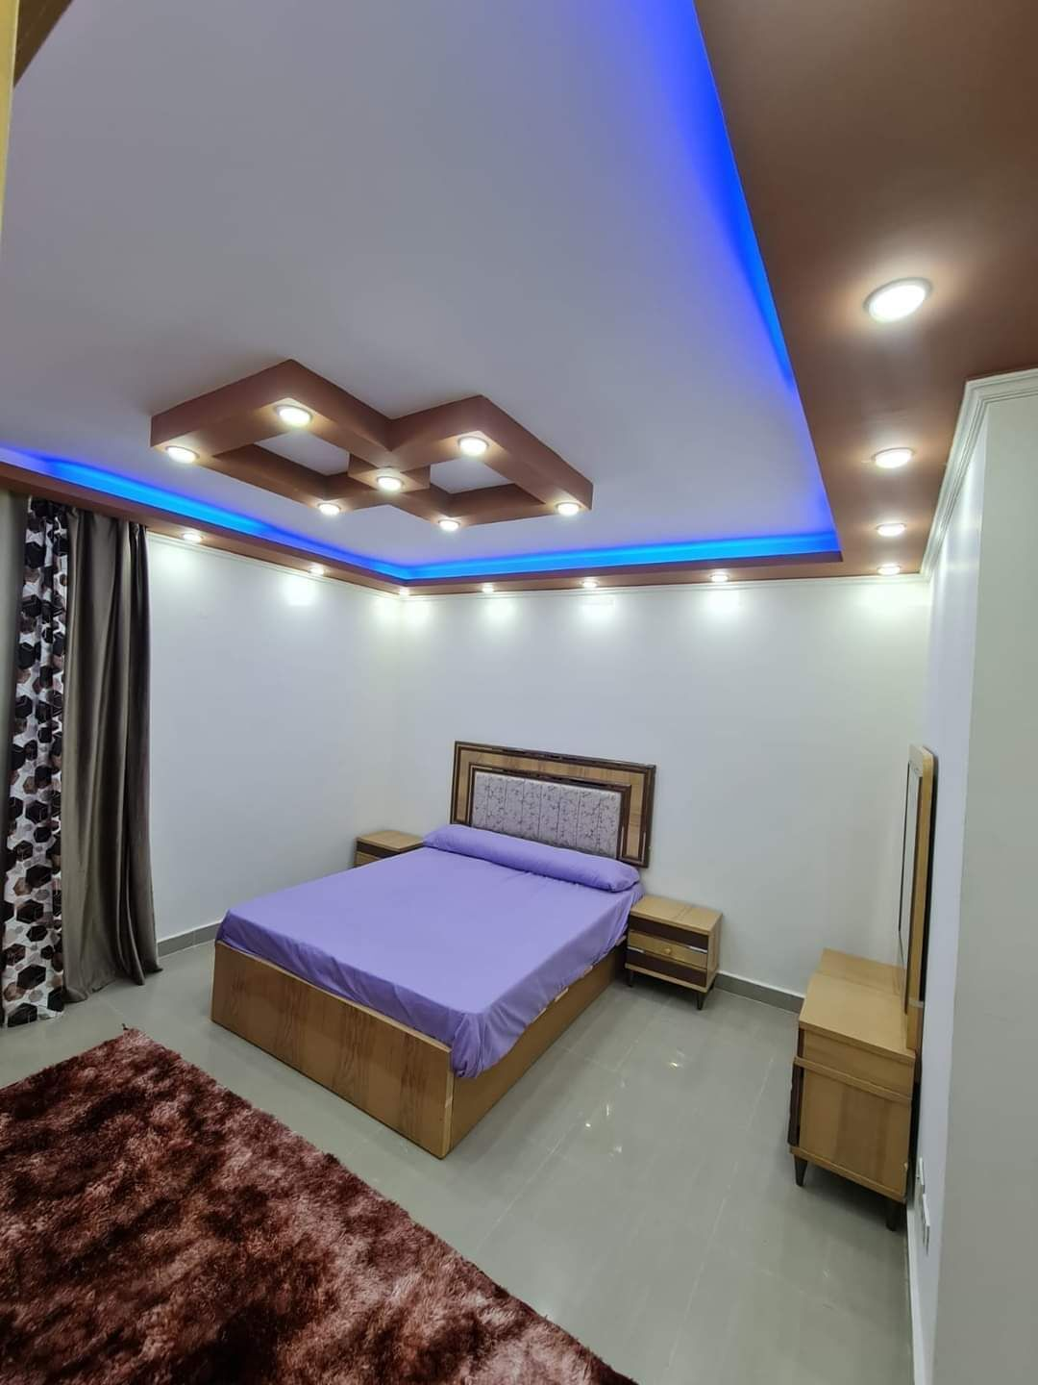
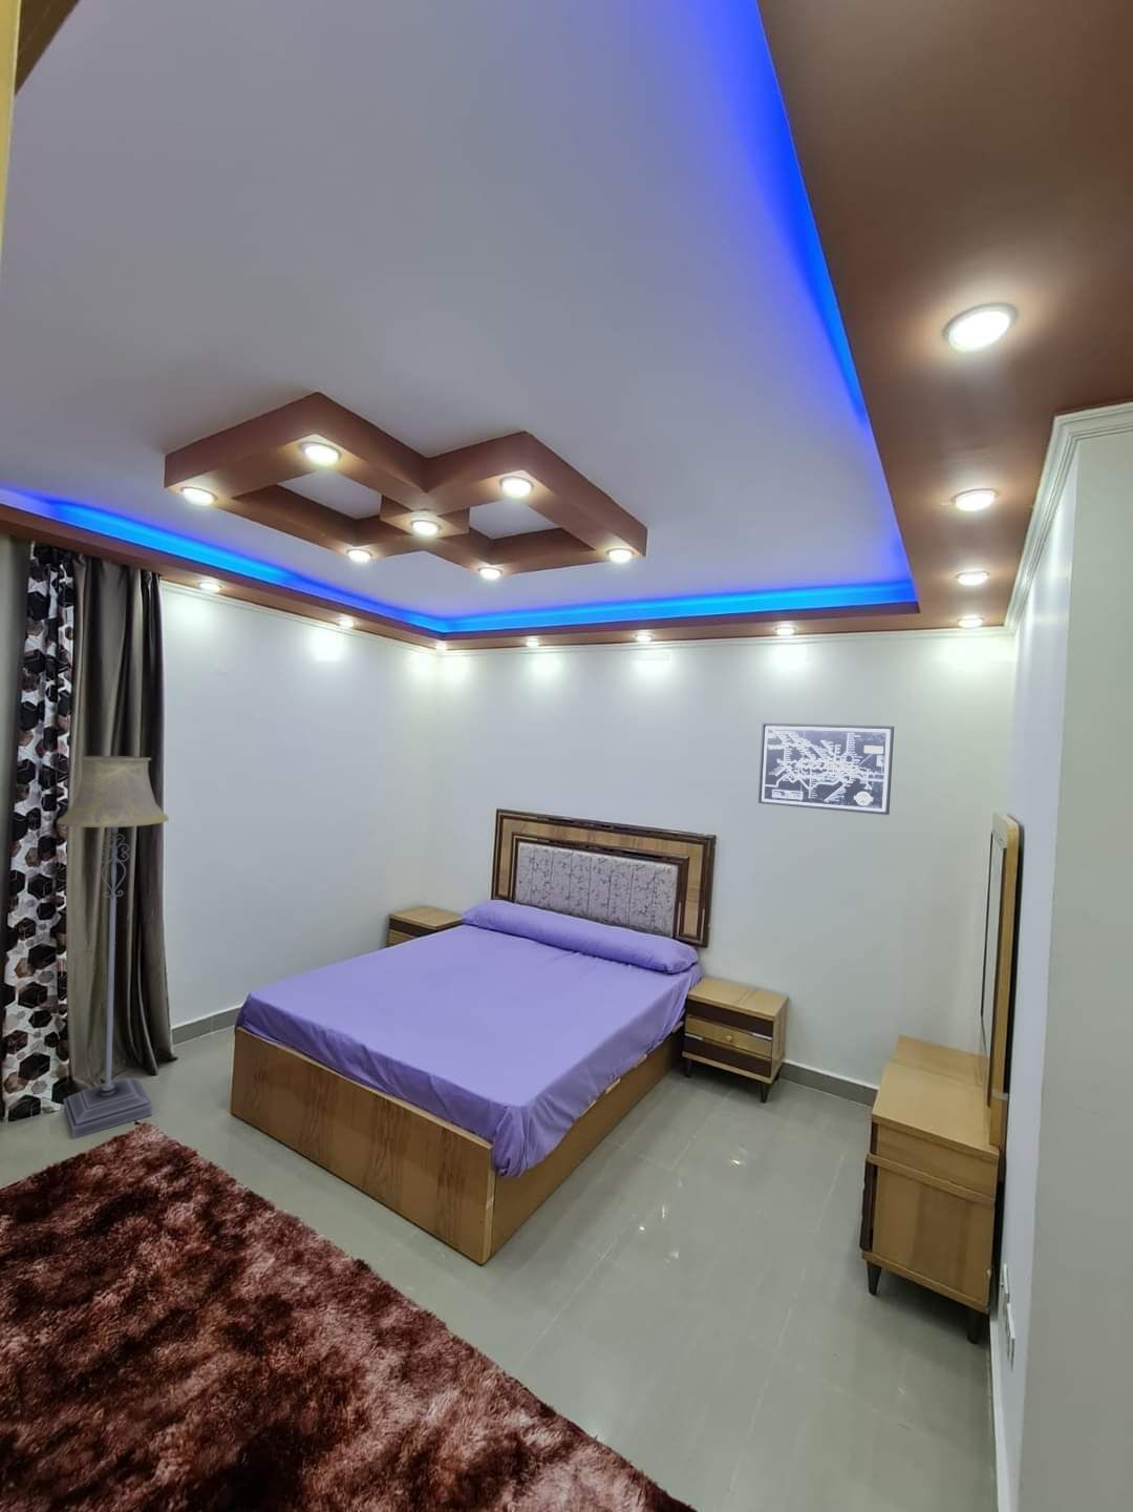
+ floor lamp [56,755,170,1141]
+ wall art [757,723,895,816]
